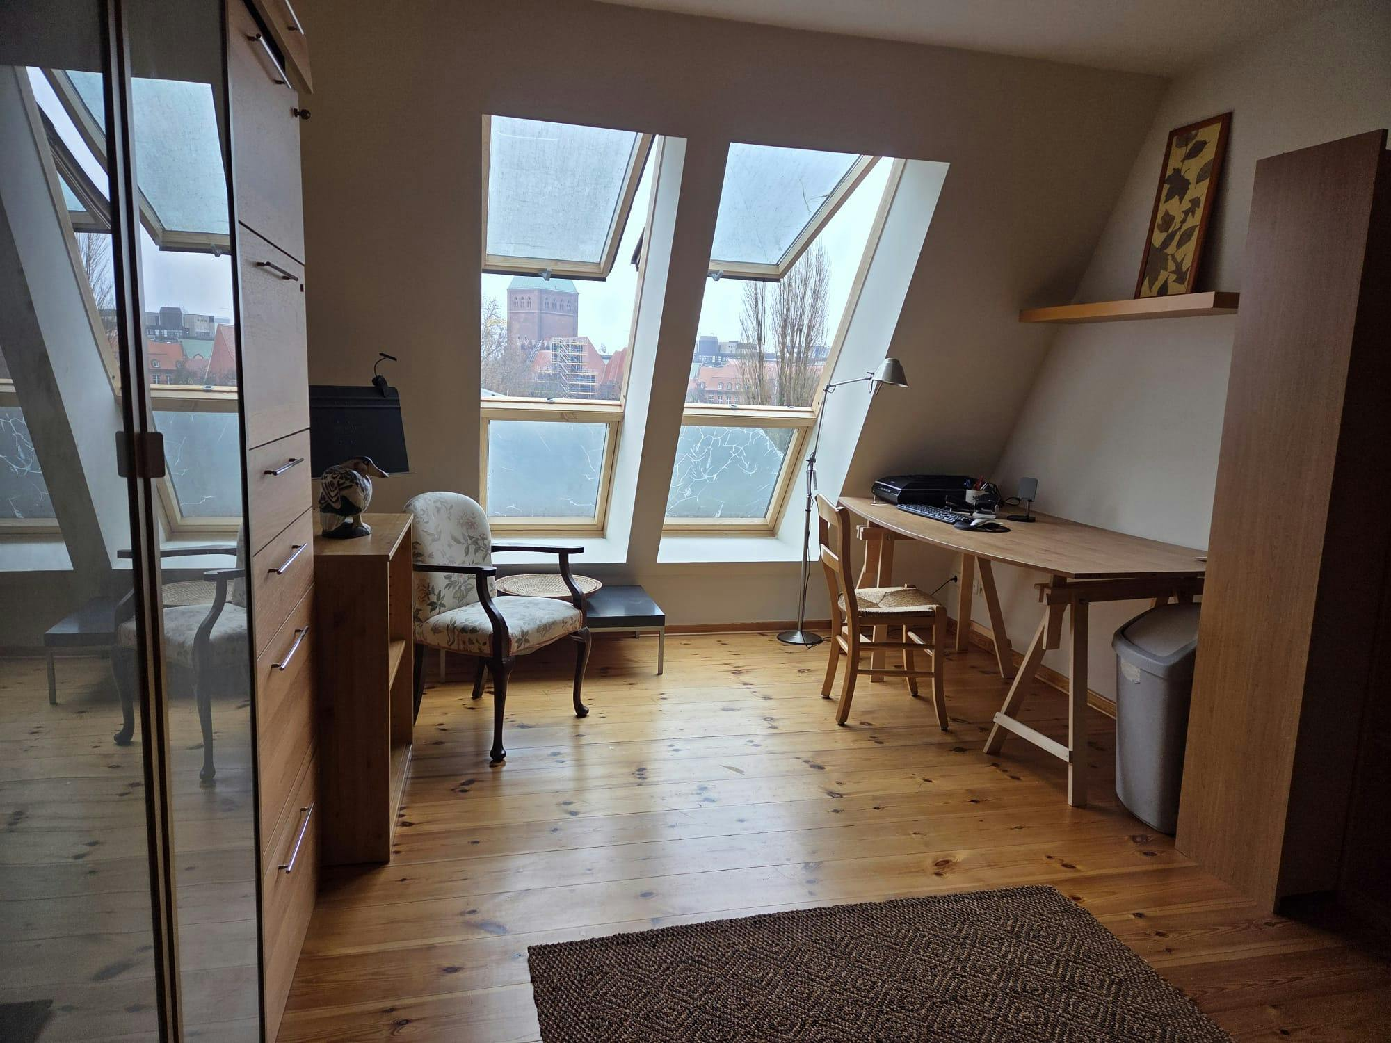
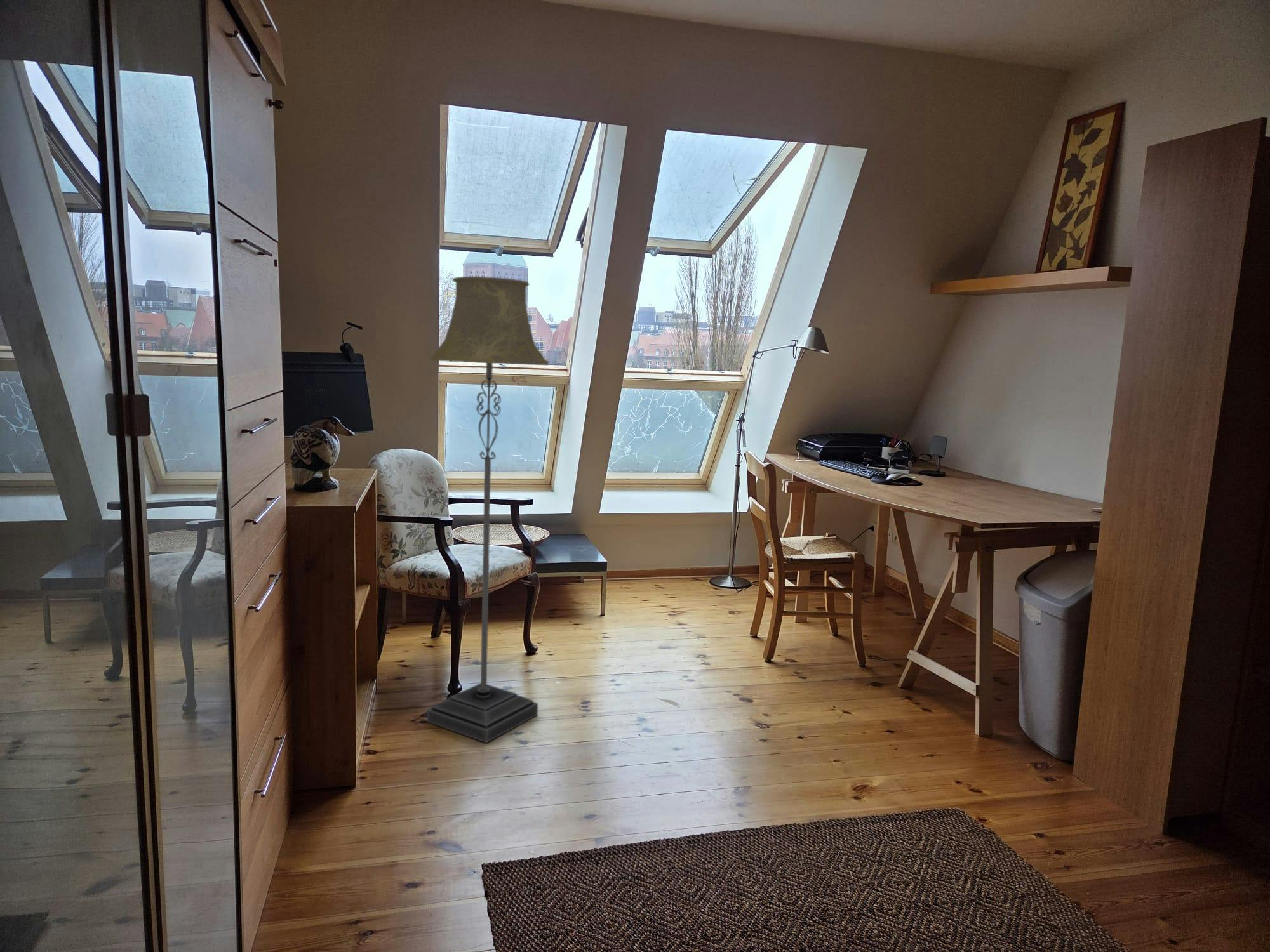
+ floor lamp [426,276,549,743]
